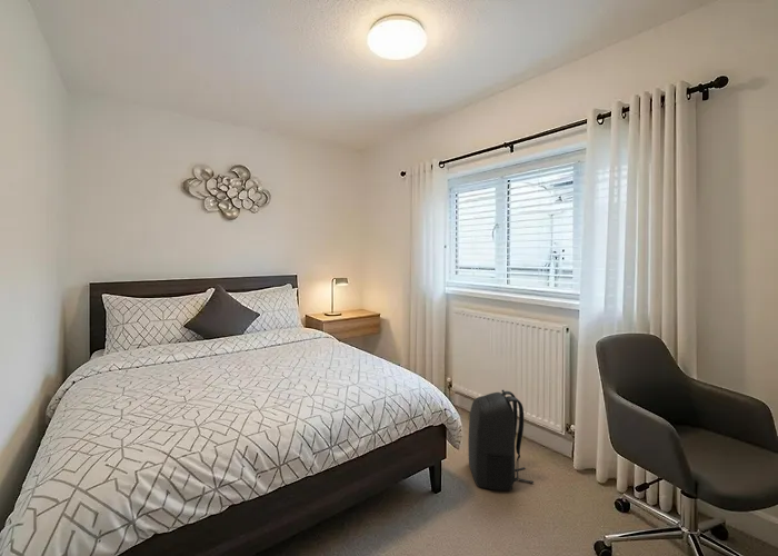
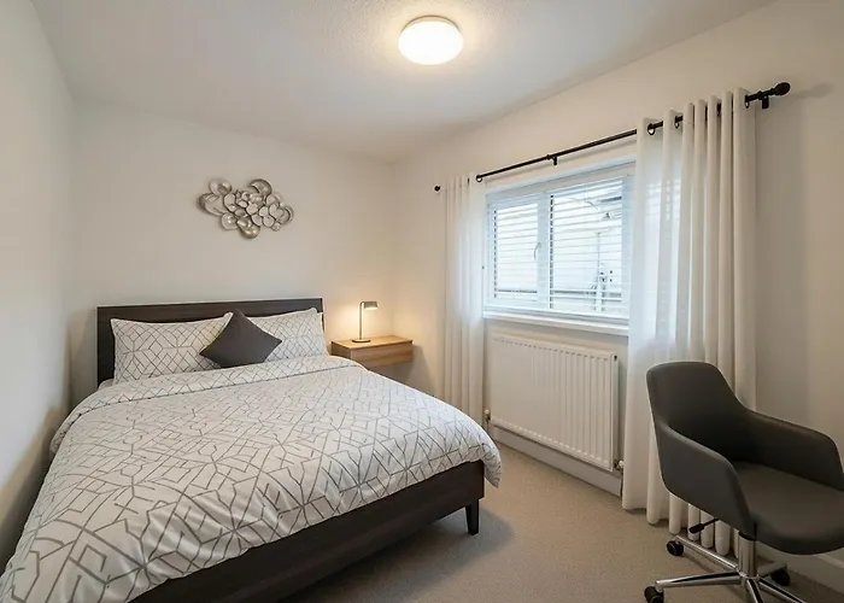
- backpack [467,389,535,492]
